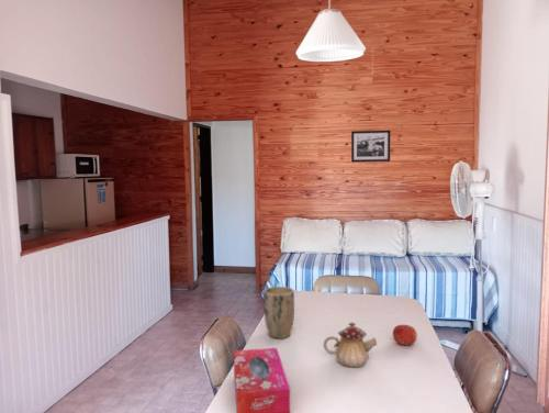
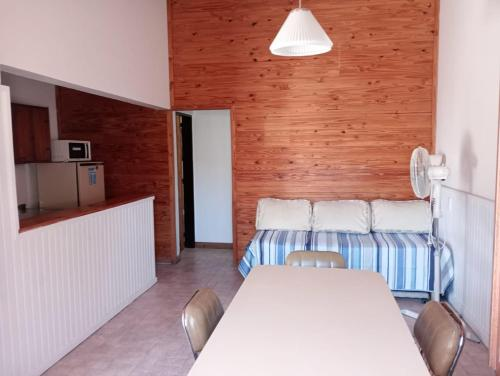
- tissue box [233,347,291,413]
- picture frame [350,130,391,164]
- teapot [323,322,378,368]
- plant pot [262,286,295,339]
- fruit [392,324,418,346]
